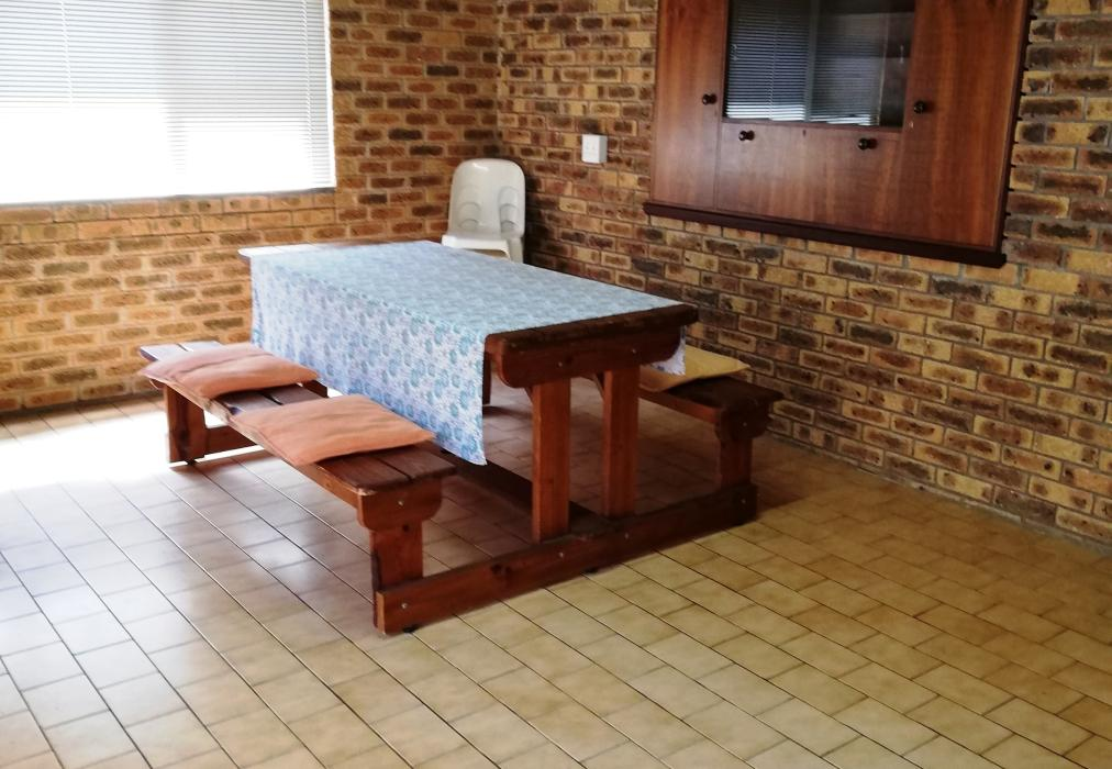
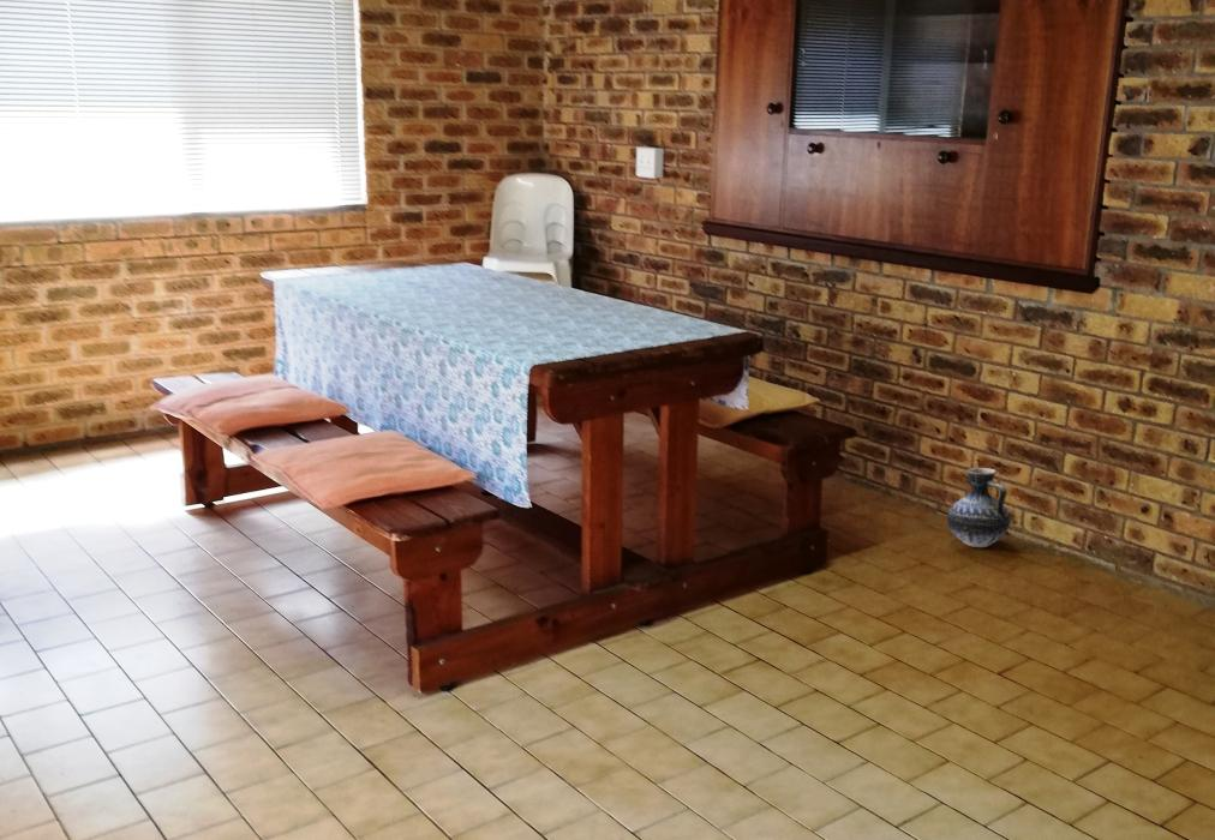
+ ceramic jug [946,467,1011,548]
